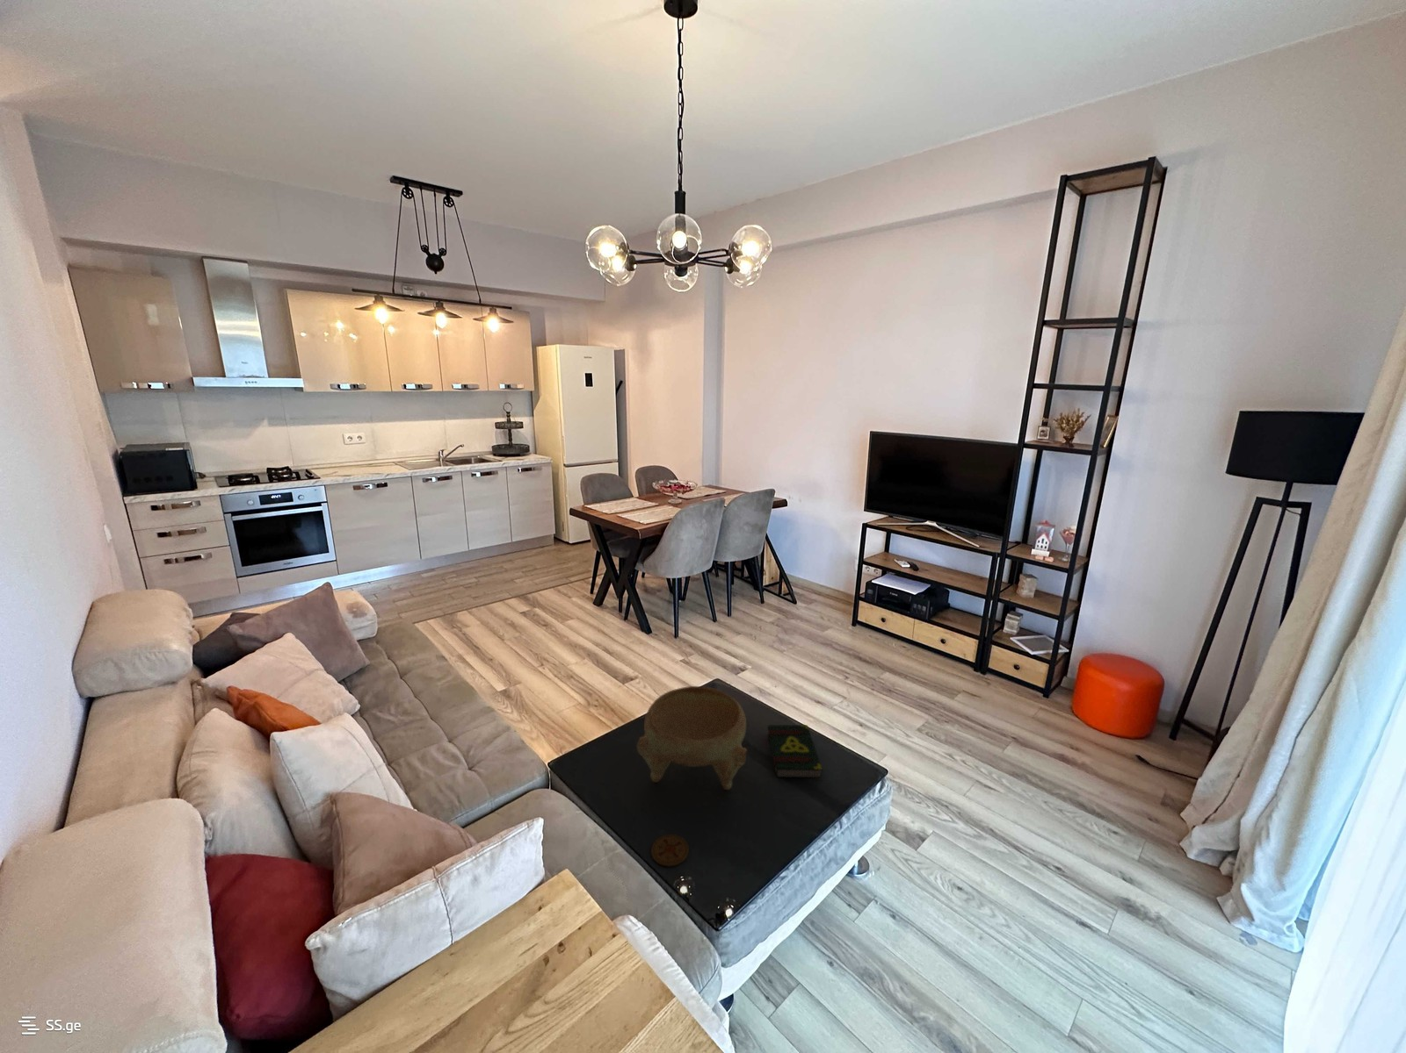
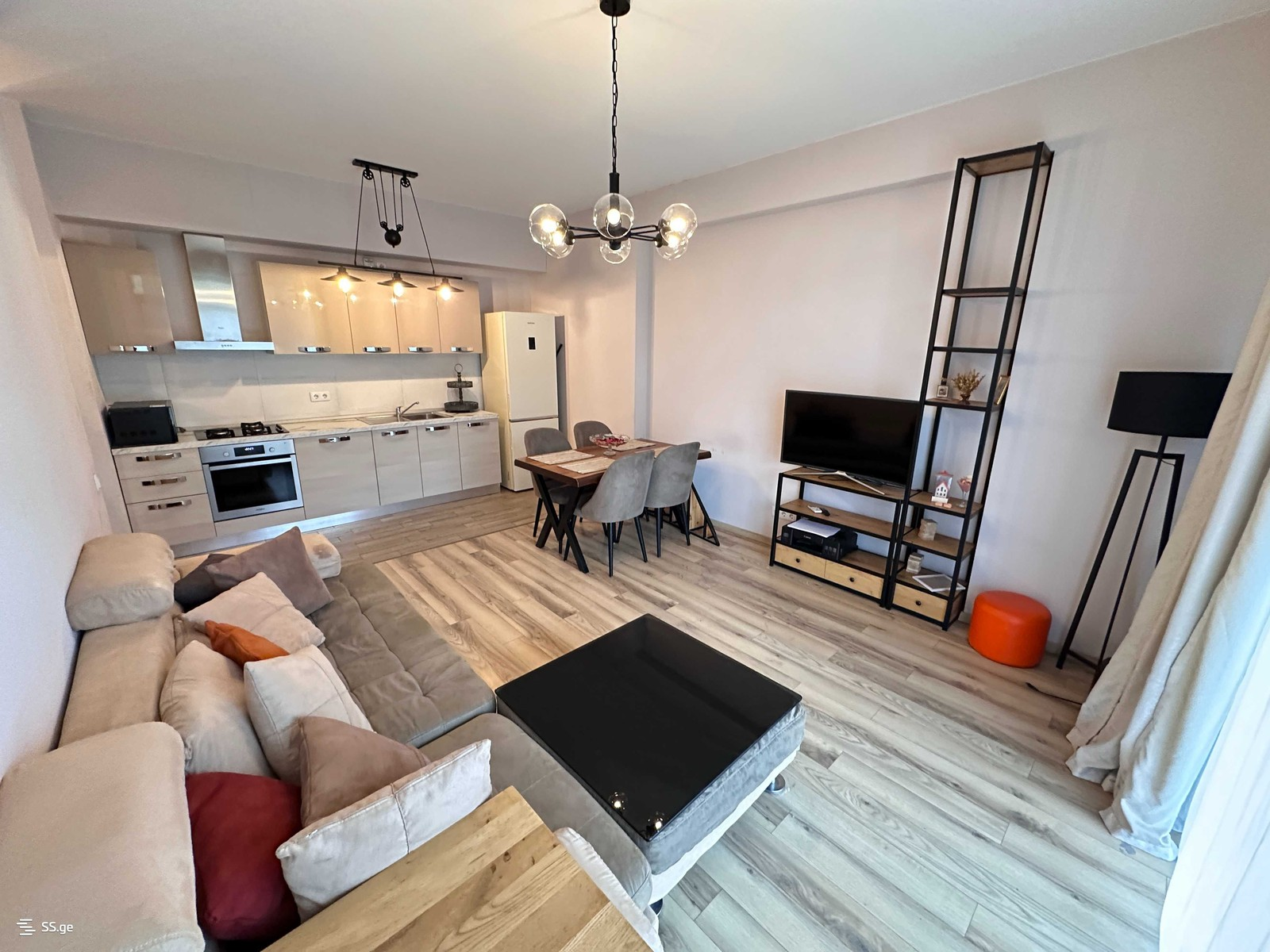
- coaster [650,834,690,868]
- decorative bowl [637,686,747,791]
- book [766,724,823,779]
